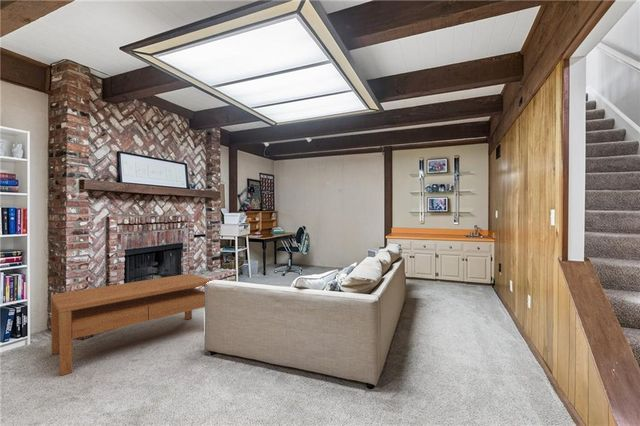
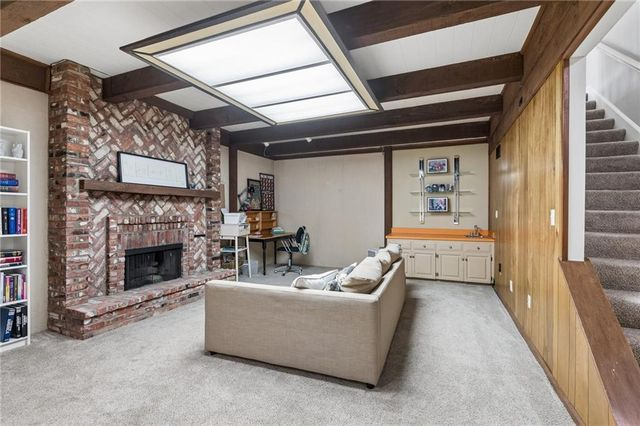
- coffee table [50,272,213,377]
